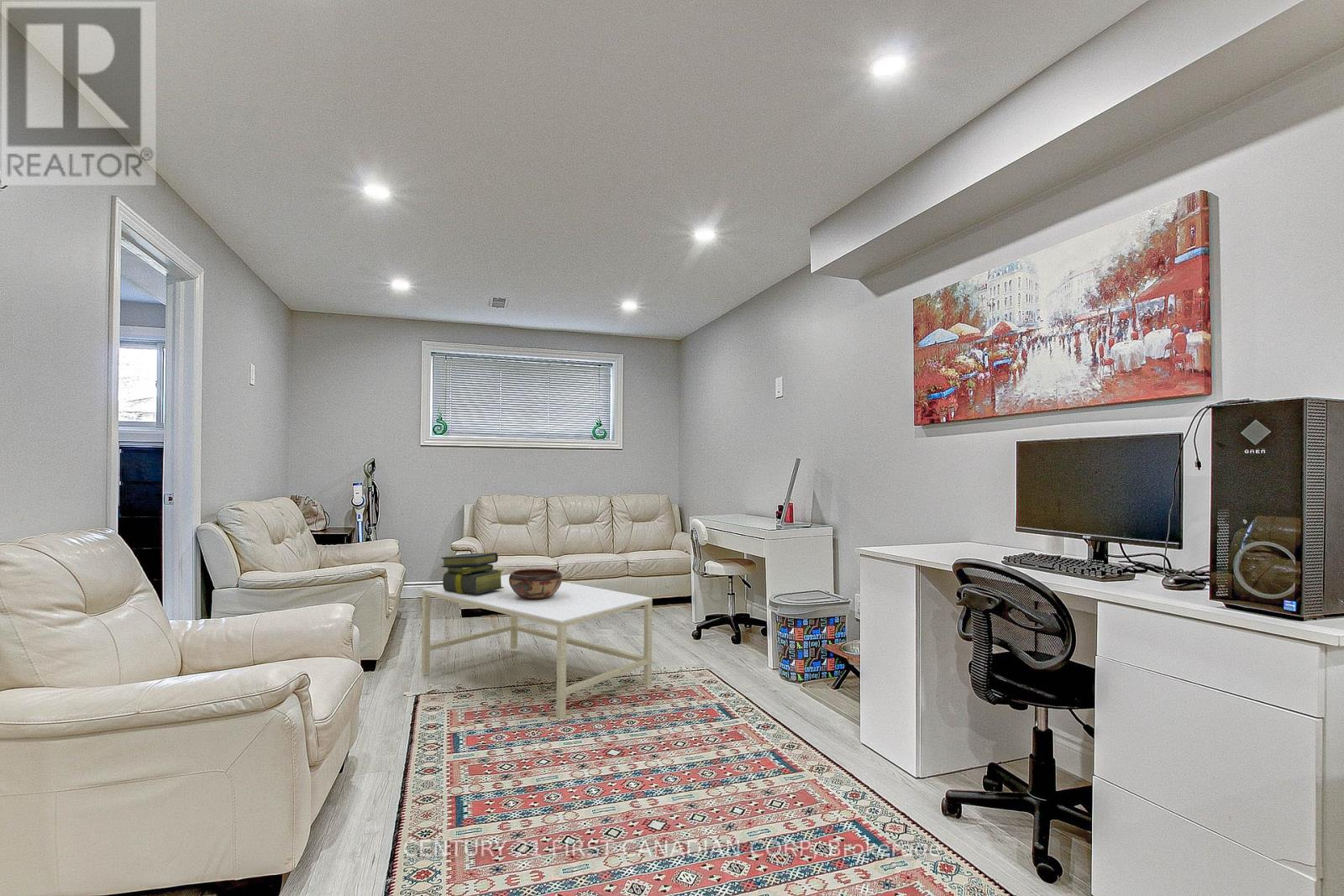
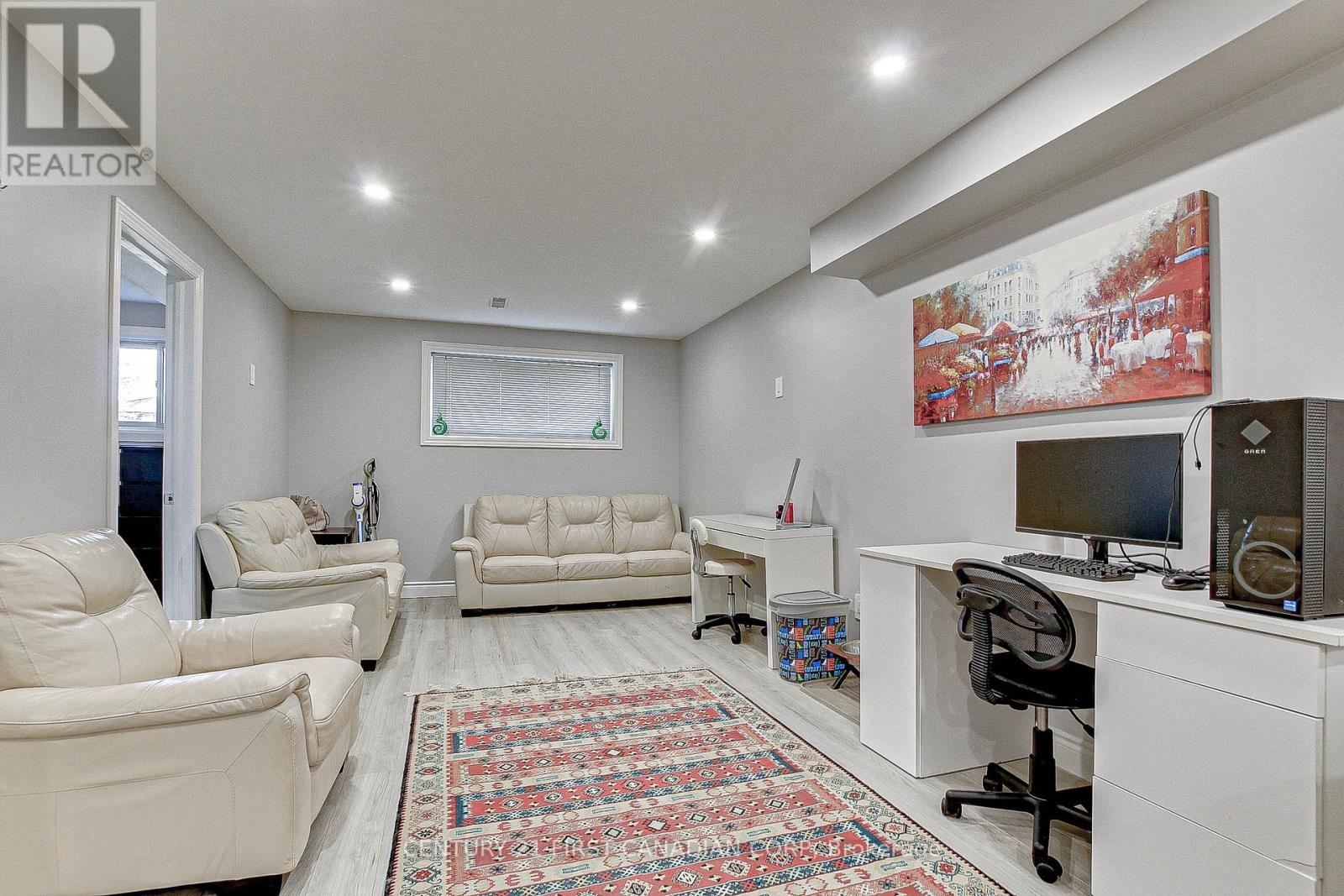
- coffee table [421,574,653,720]
- stack of books [441,552,504,594]
- decorative bowl [509,568,563,600]
